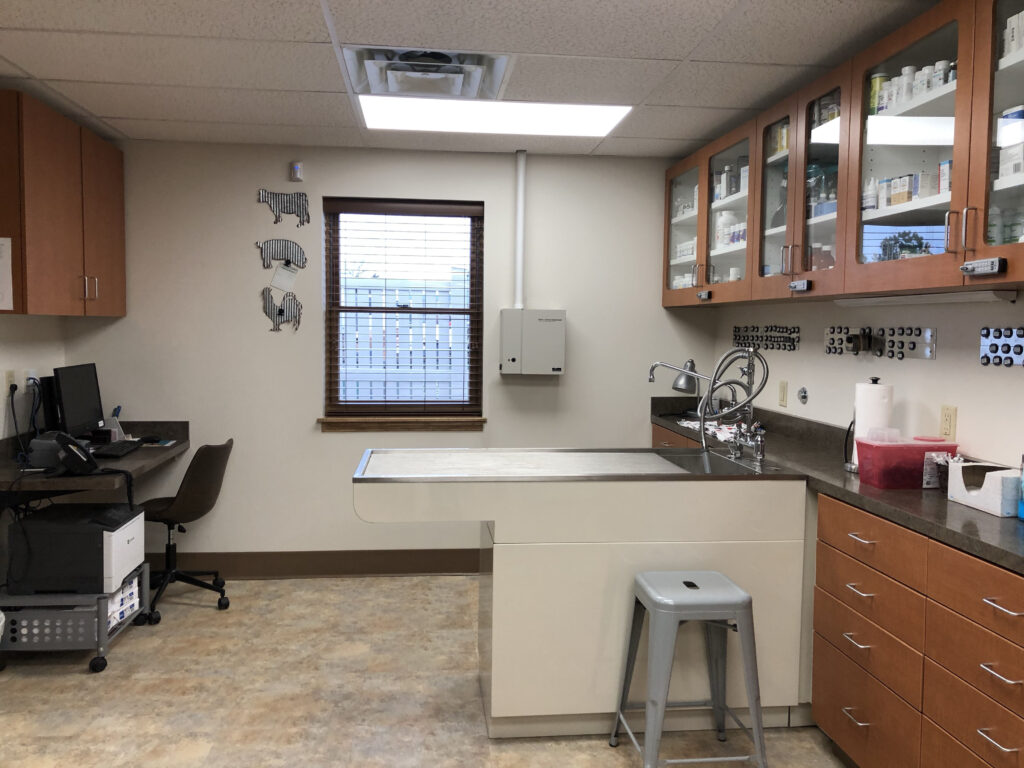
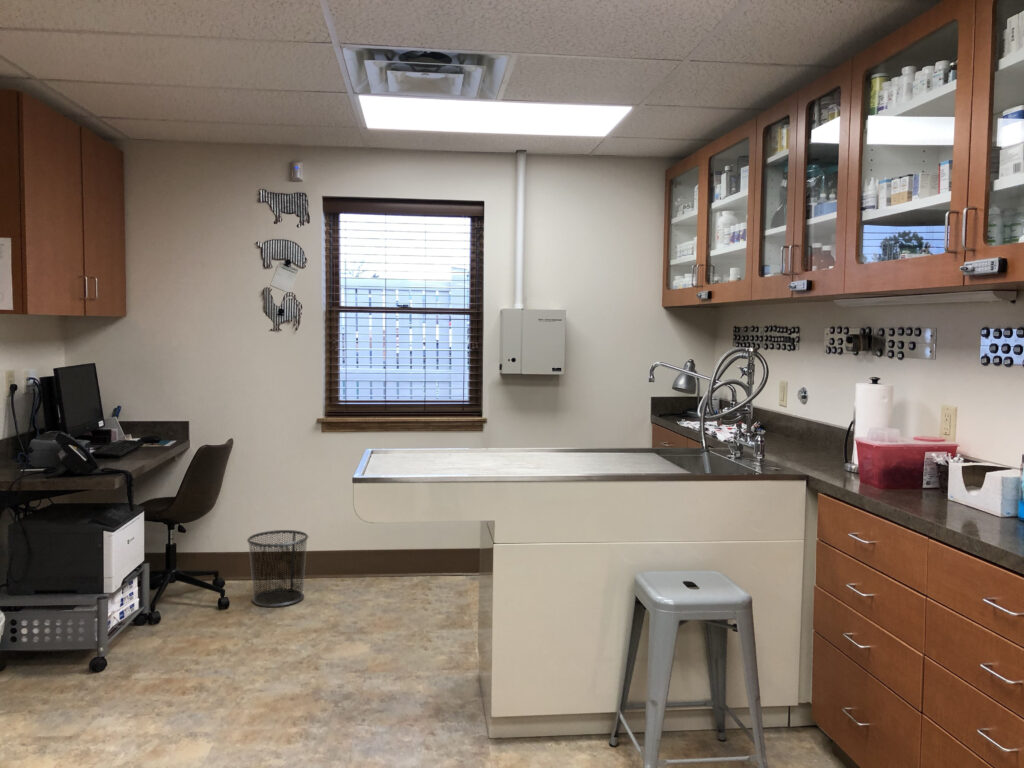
+ waste bin [246,529,309,608]
